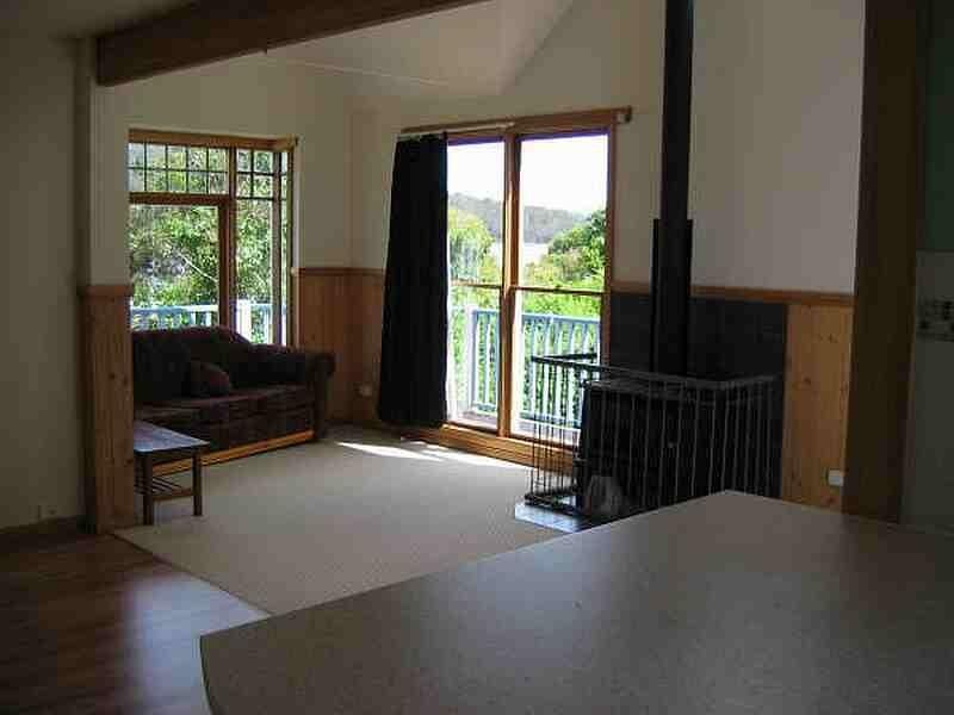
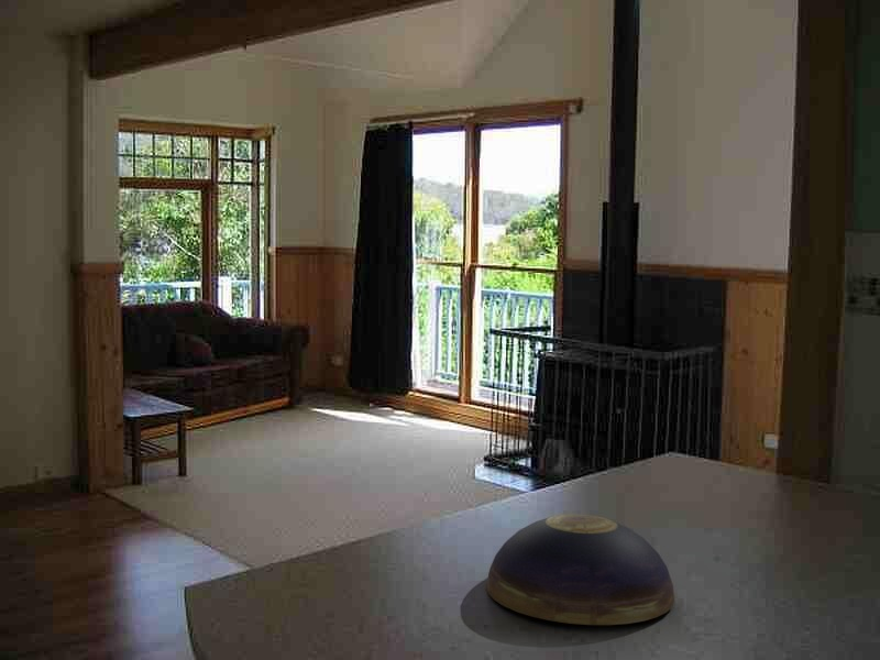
+ decorative bowl [485,514,675,626]
